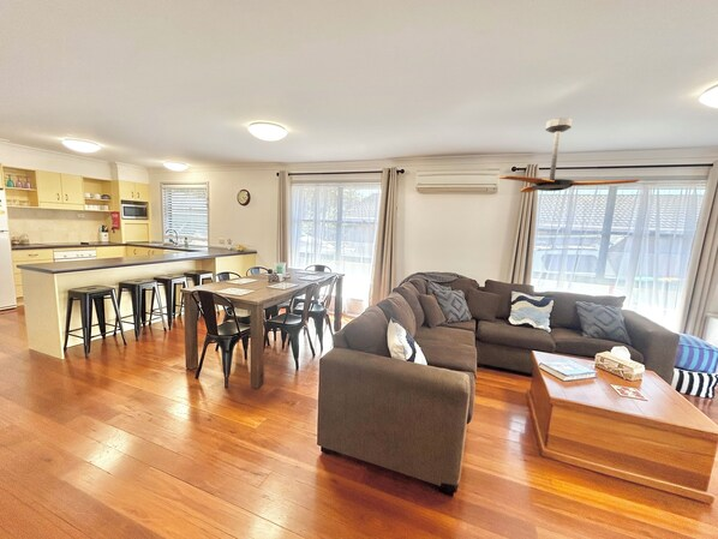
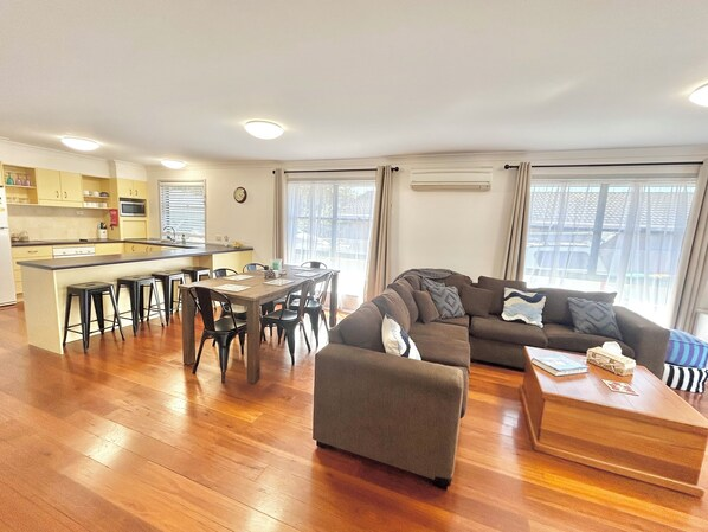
- ceiling fan [496,116,641,193]
